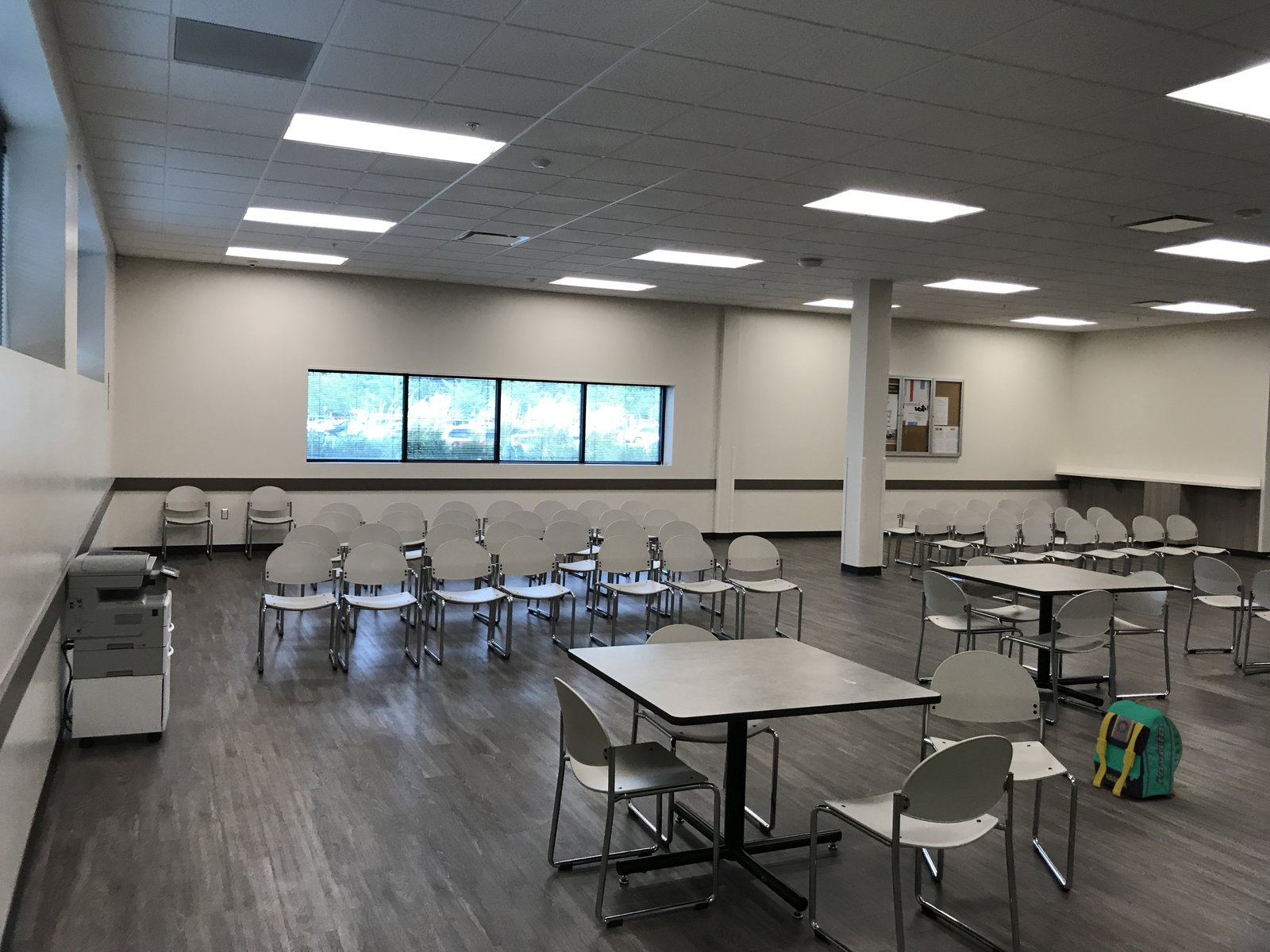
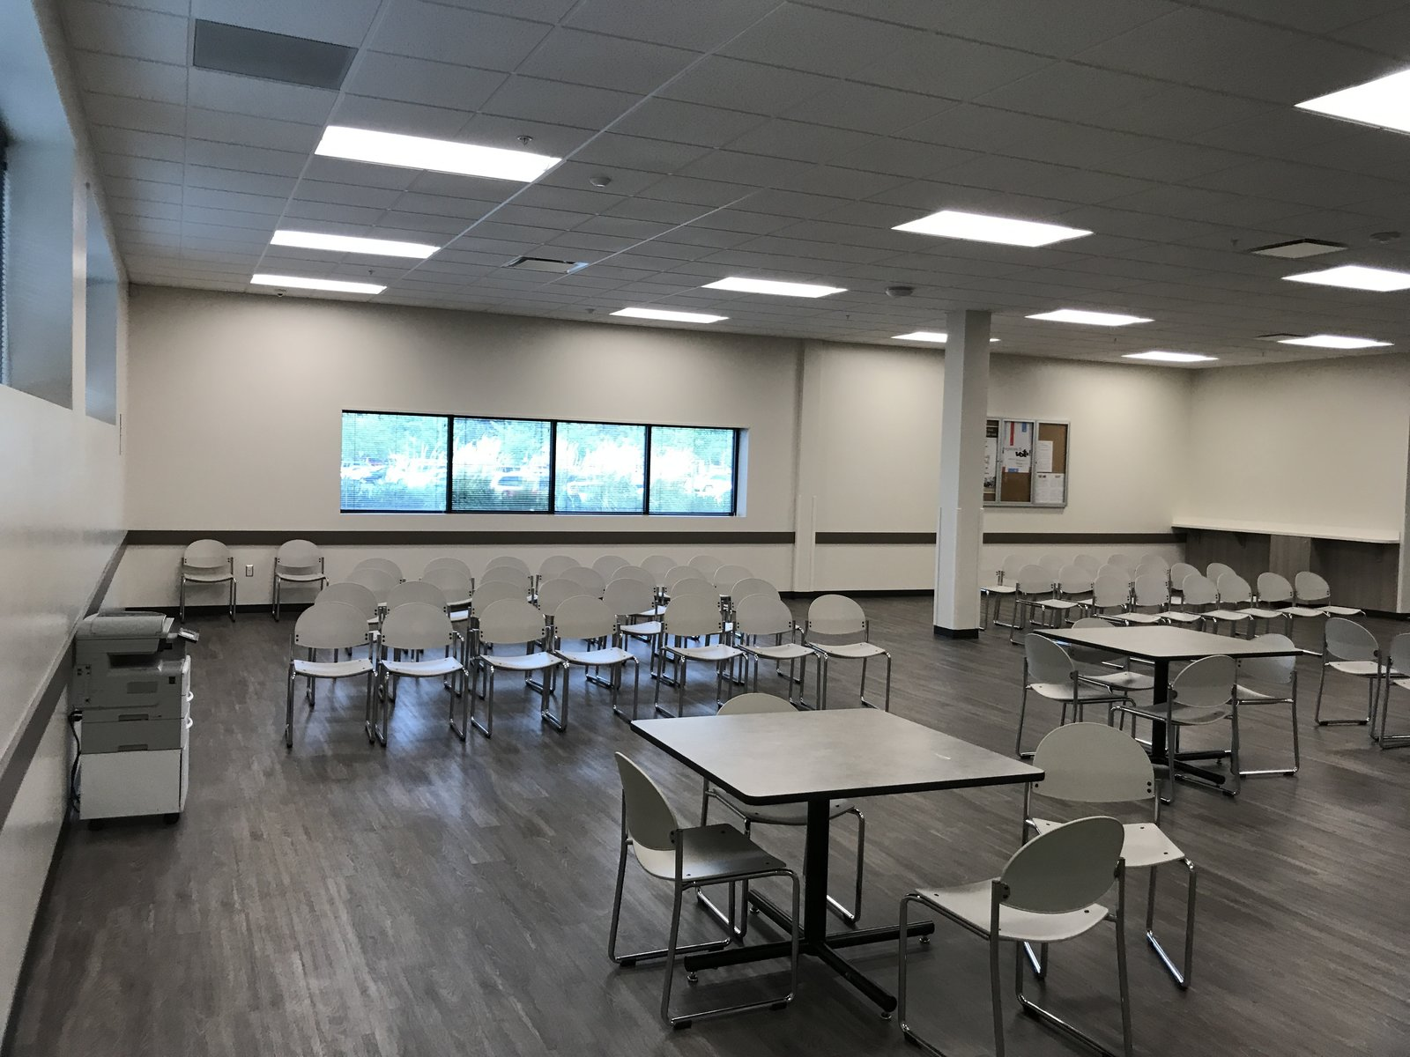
- backpack [1092,698,1183,799]
